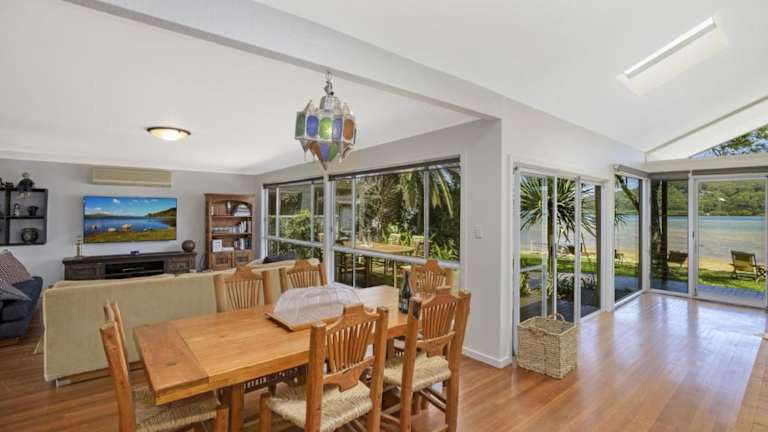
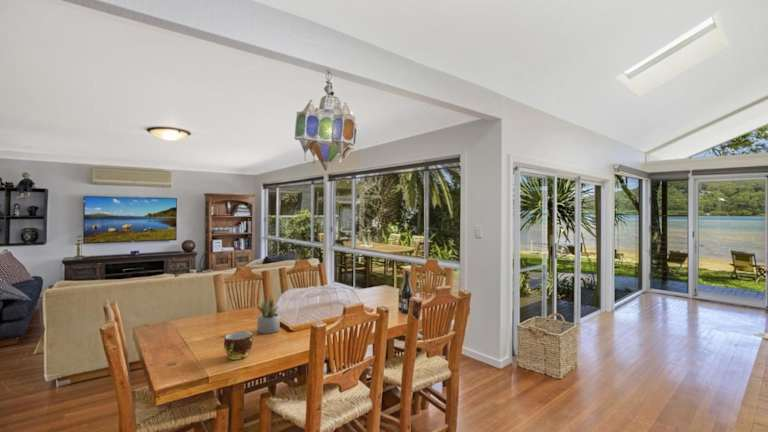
+ succulent plant [255,295,281,335]
+ cup [223,331,254,361]
